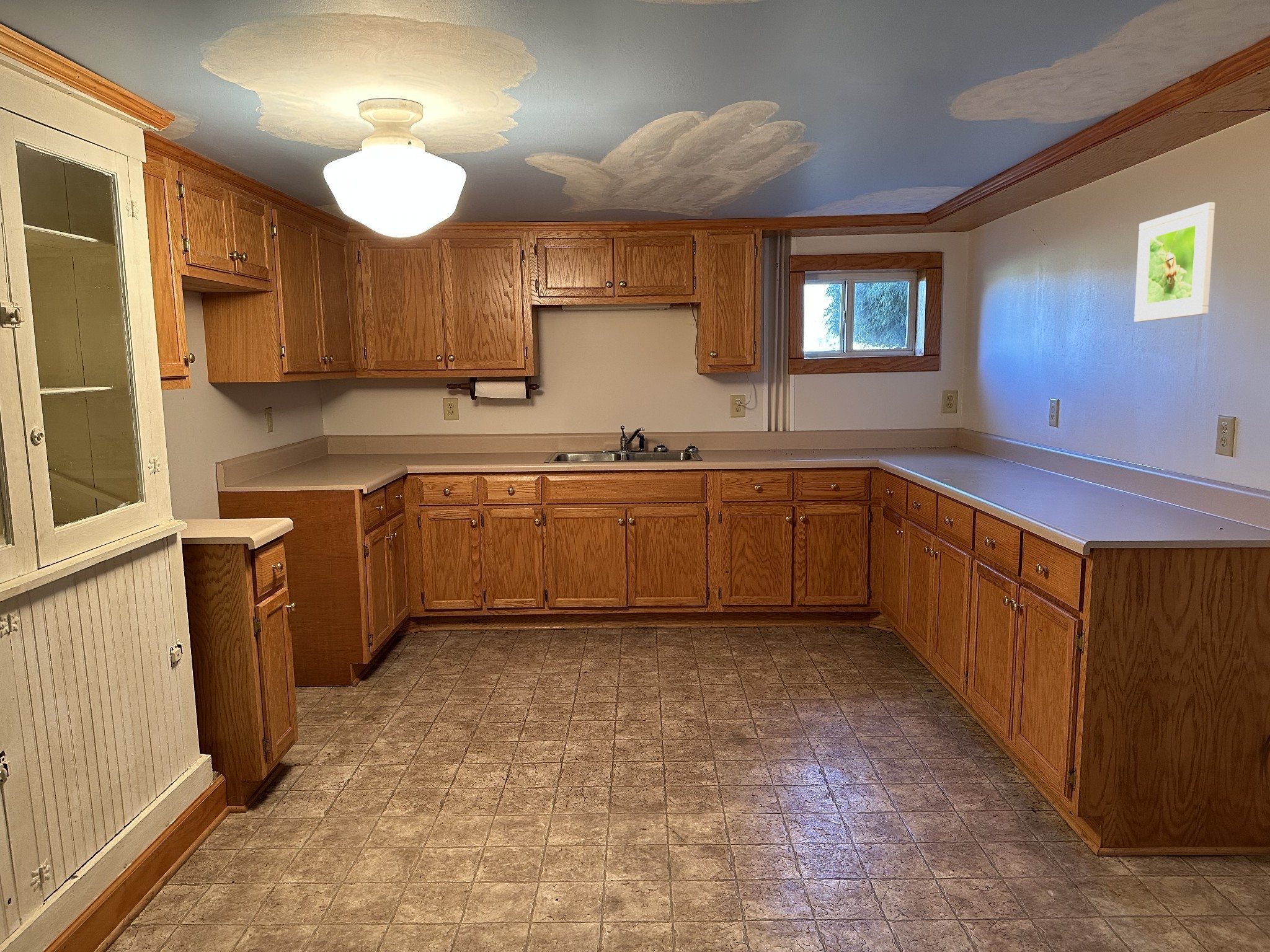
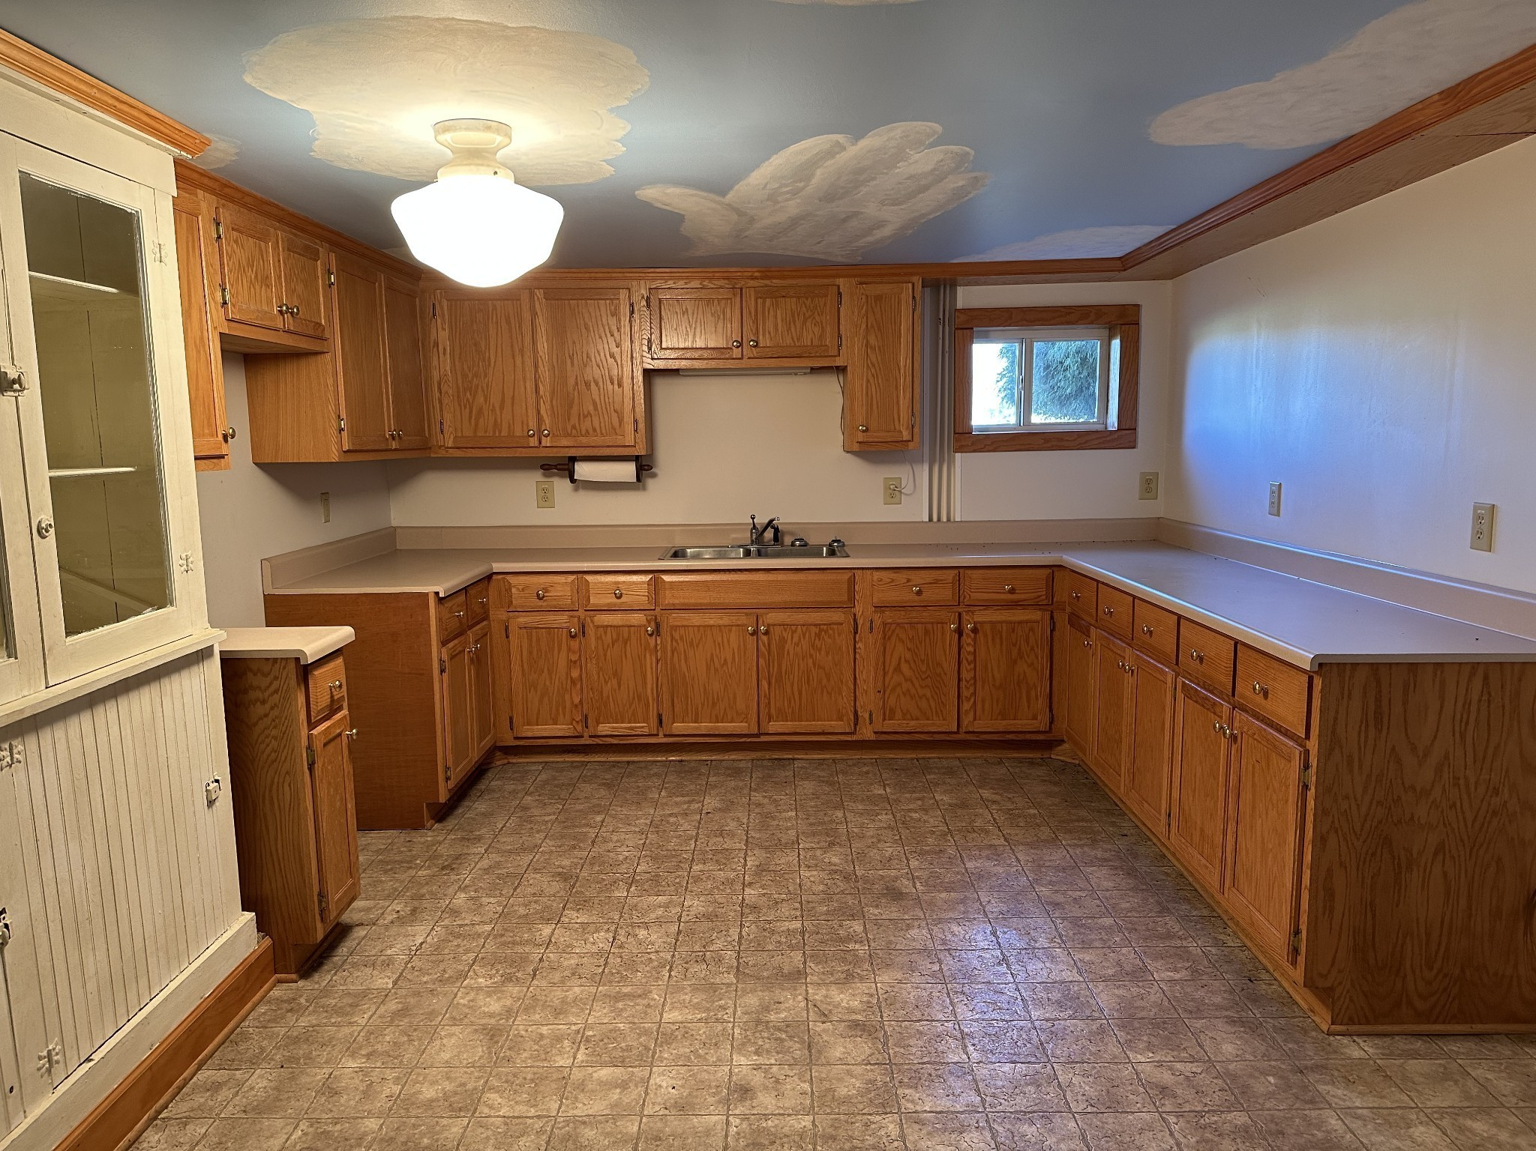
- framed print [1134,201,1216,323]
